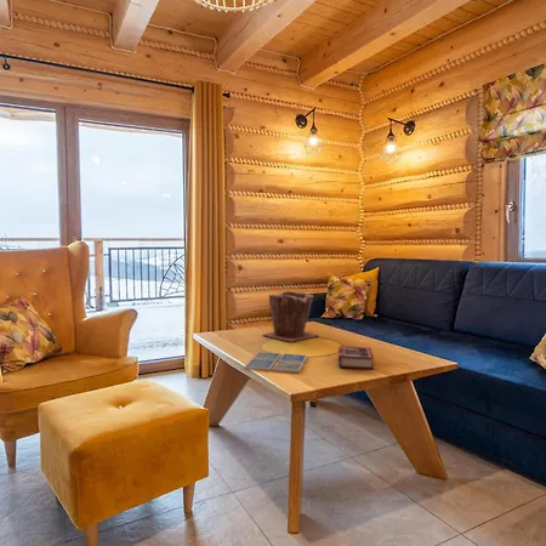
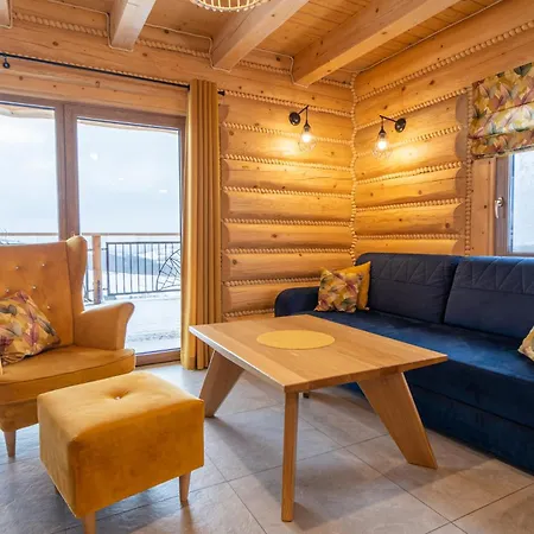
- plant pot [262,290,320,343]
- drink coaster [243,351,308,374]
- book [337,345,375,370]
